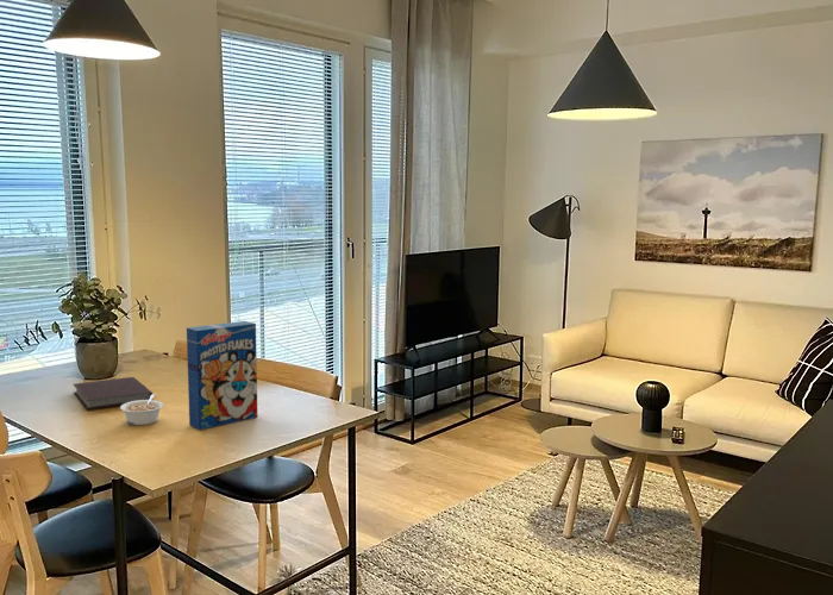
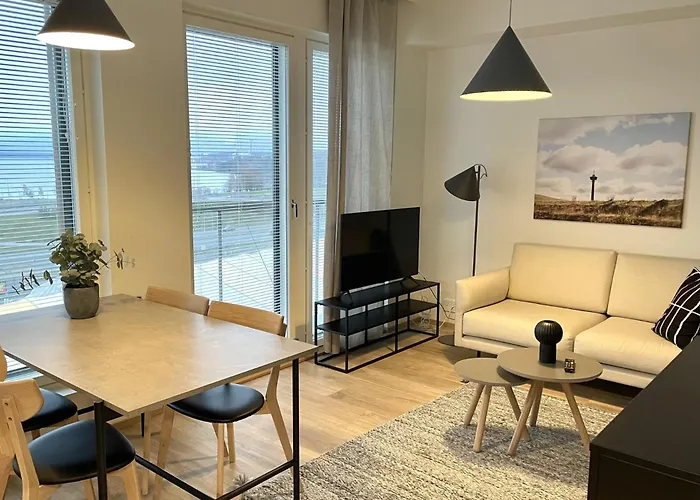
- notebook [73,376,154,411]
- cereal box [186,320,258,431]
- legume [119,393,164,426]
